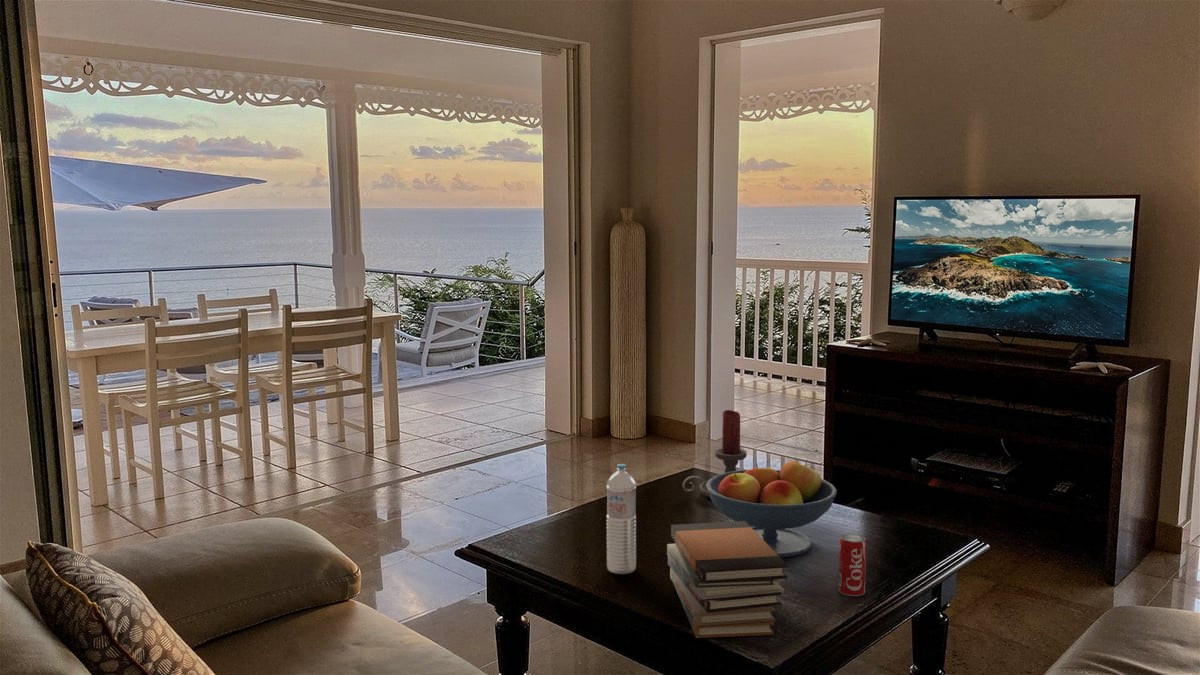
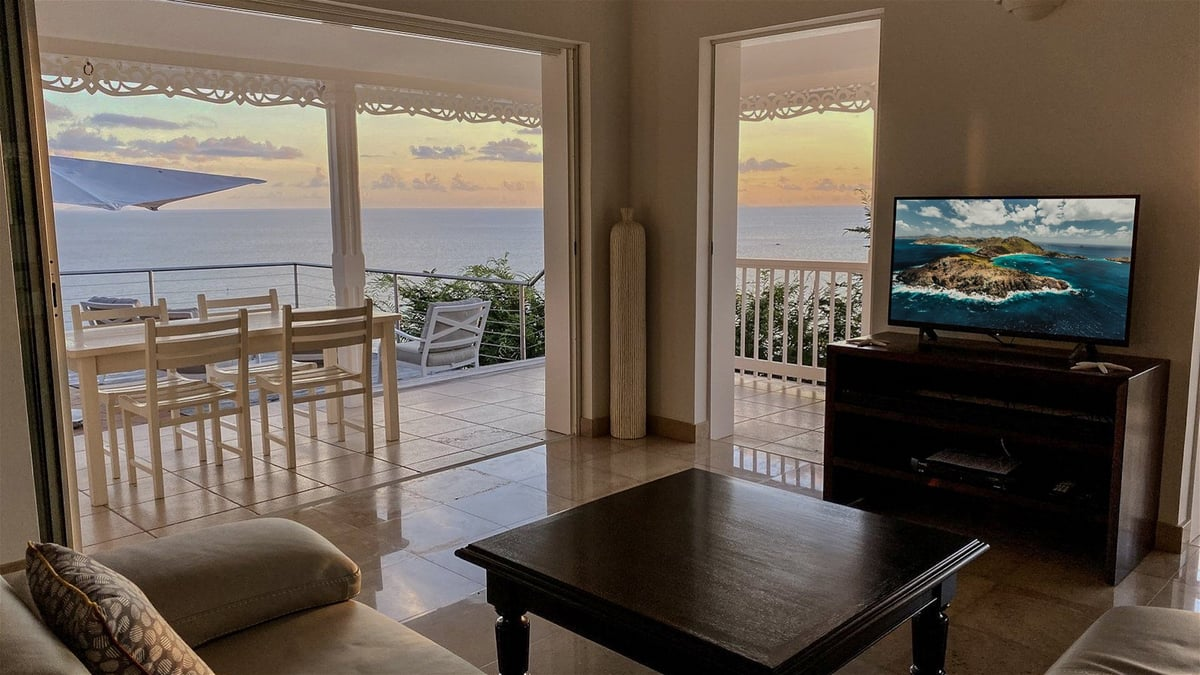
- book stack [666,521,789,639]
- fruit bowl [706,459,838,558]
- water bottle [606,463,637,575]
- beverage can [837,533,867,597]
- candle holder [682,409,748,499]
